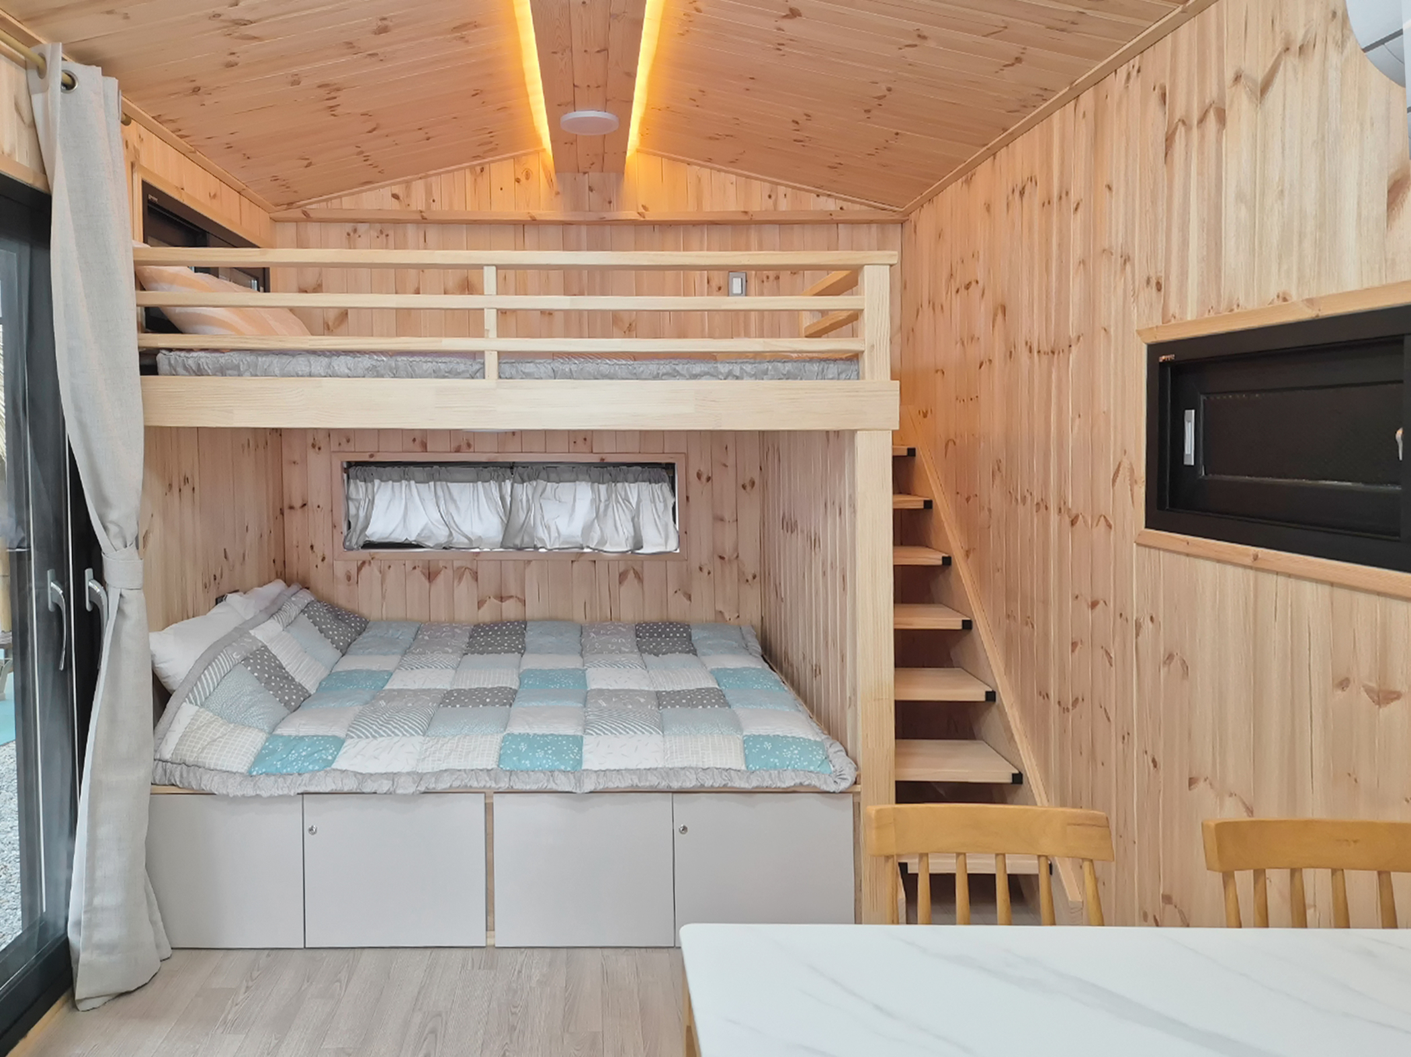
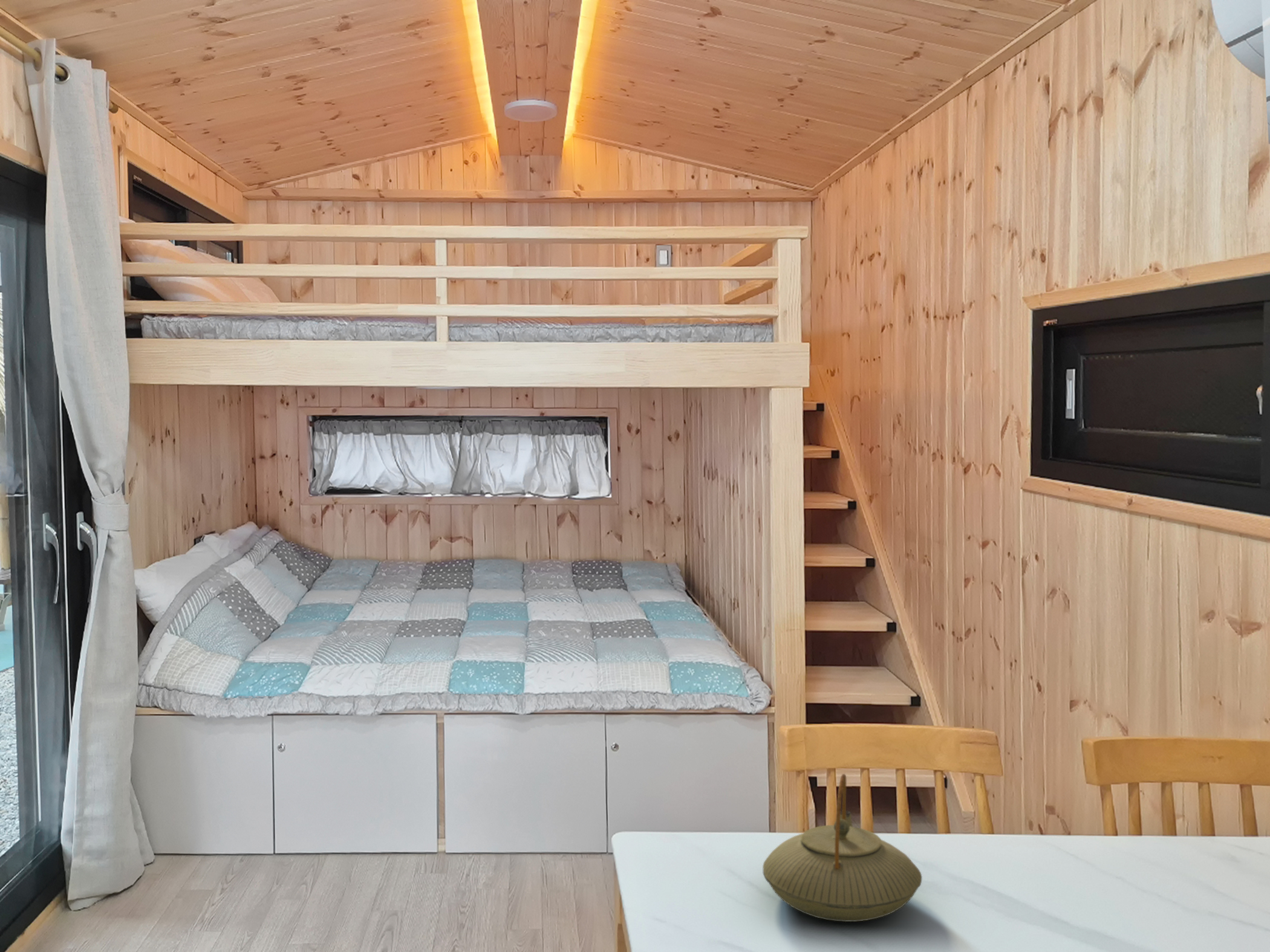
+ teapot [762,773,923,922]
